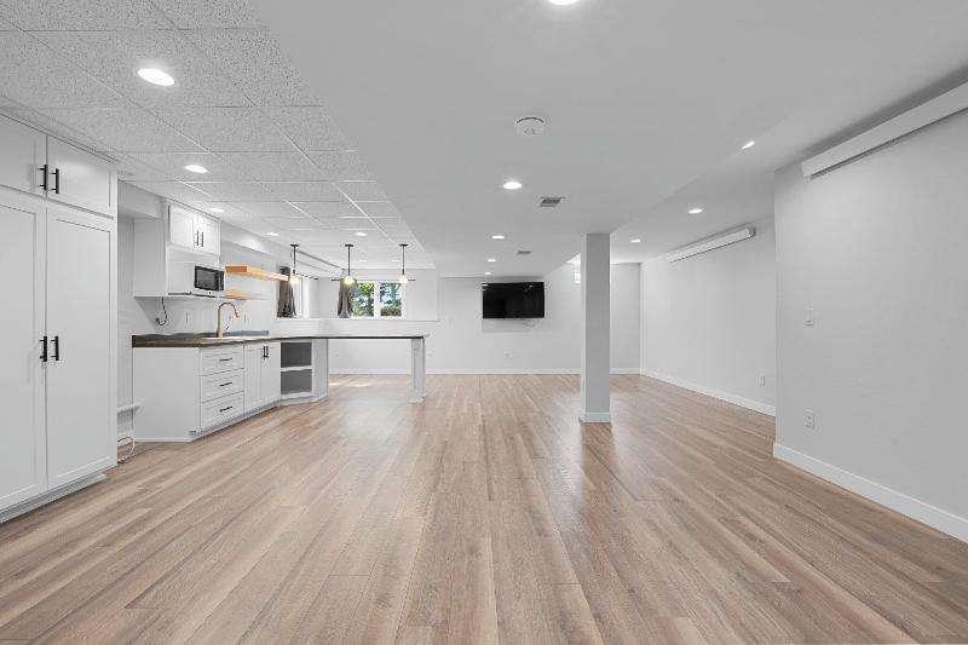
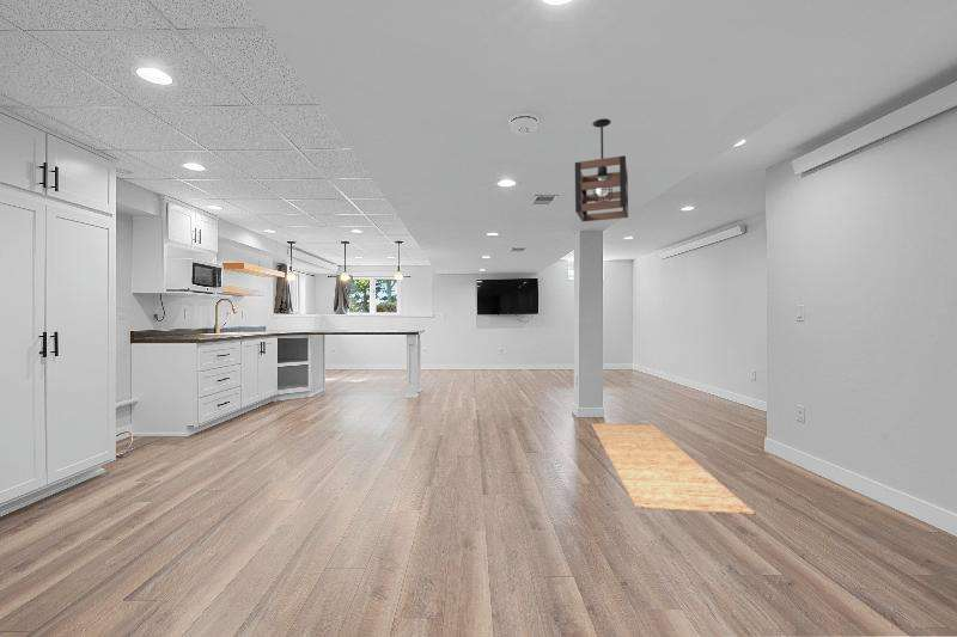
+ pendant light [574,117,629,222]
+ rug [590,422,756,515]
